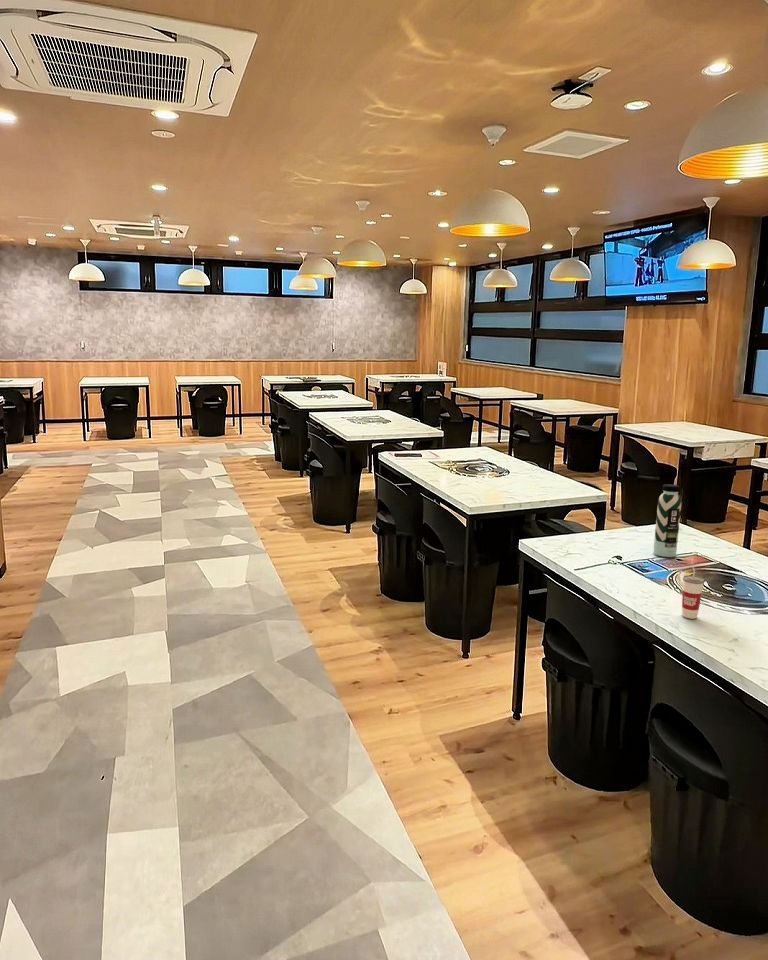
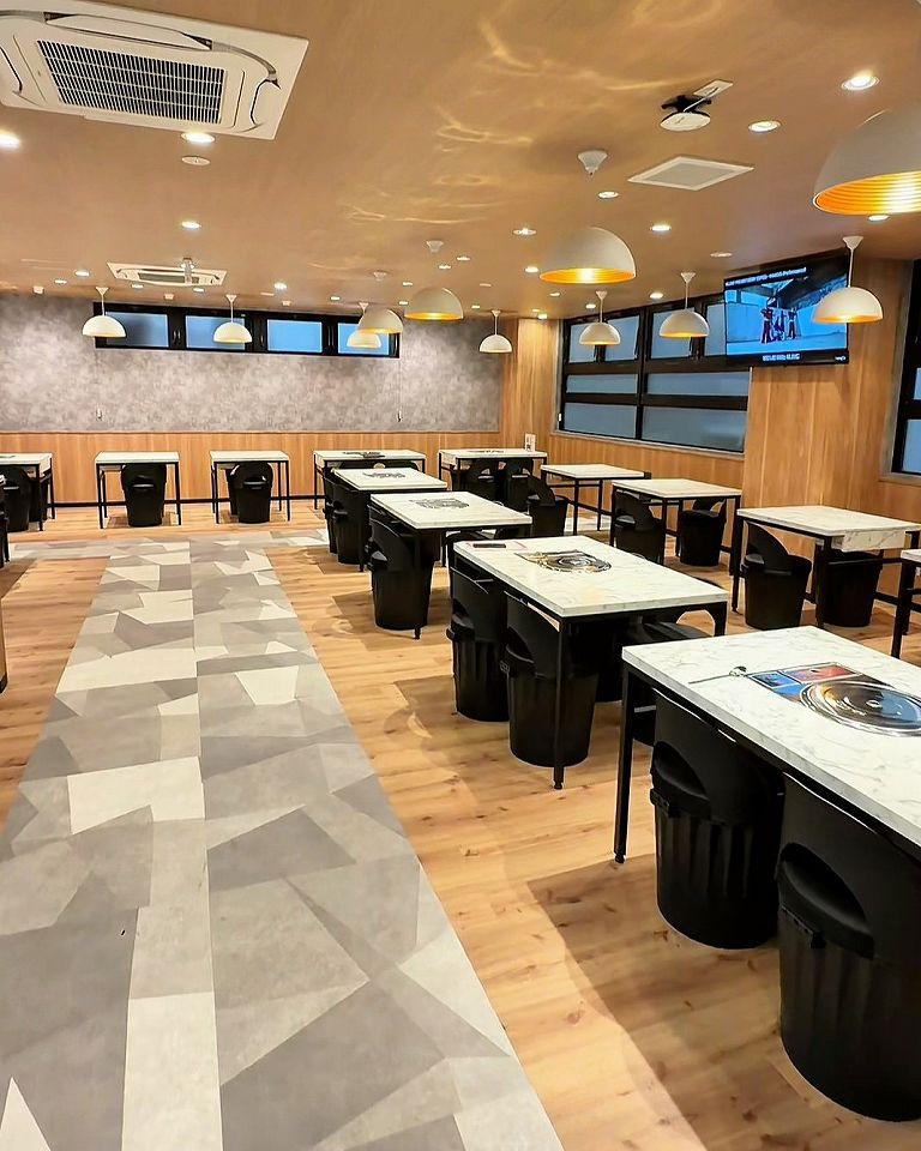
- cup [681,564,705,620]
- water bottle [652,483,683,558]
